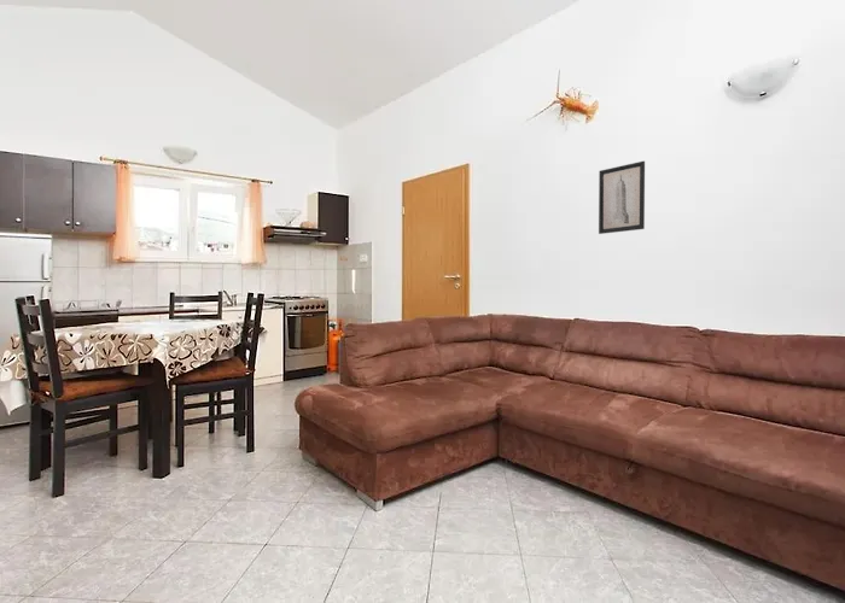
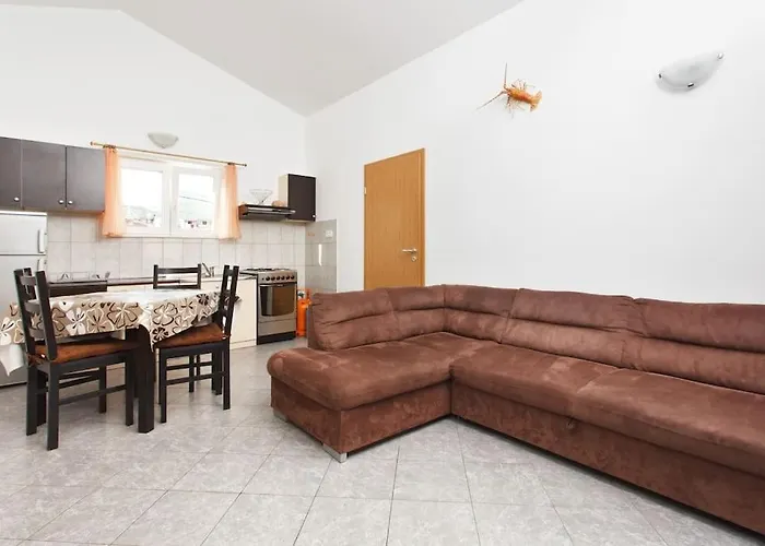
- wall art [598,160,646,235]
